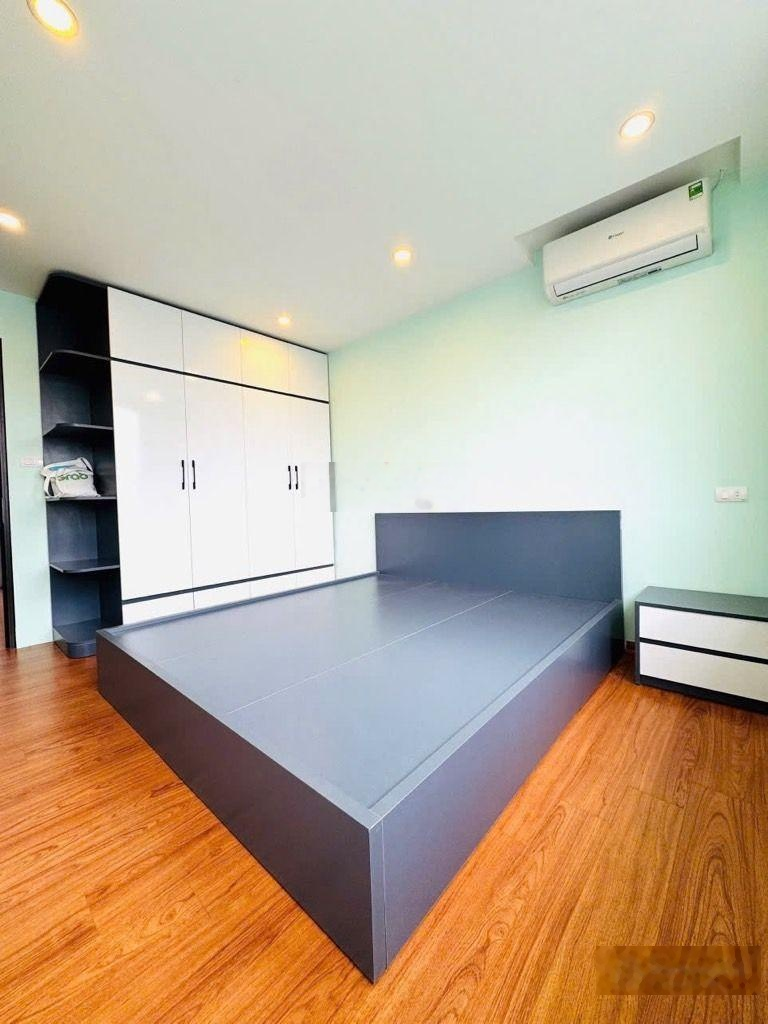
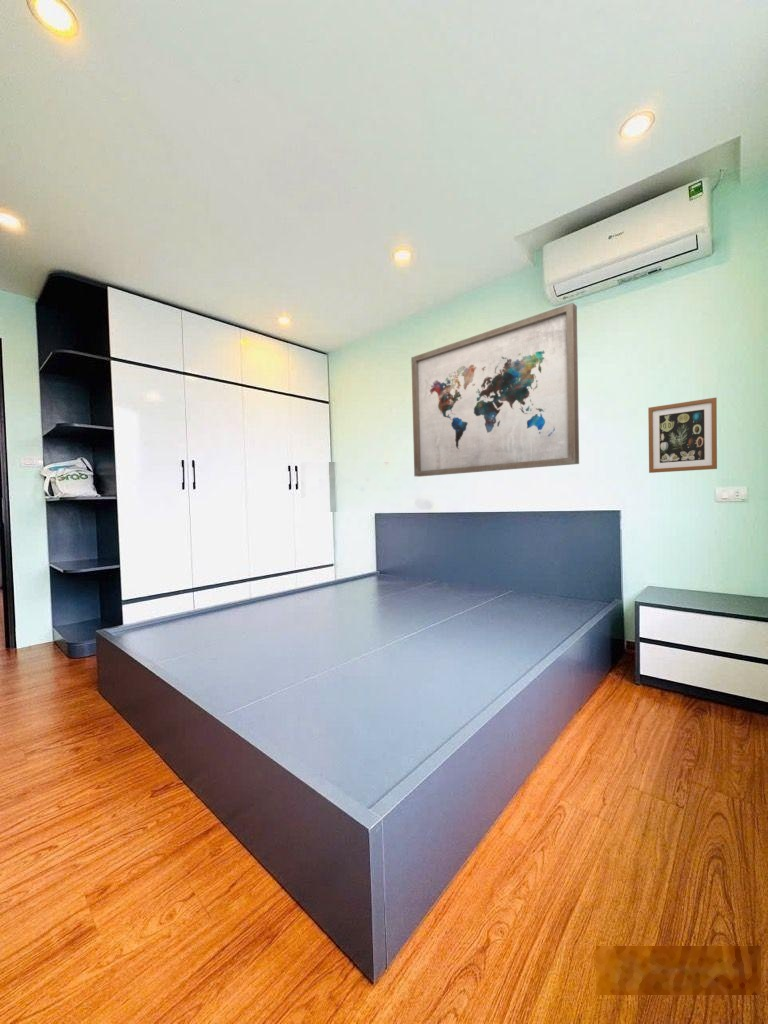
+ wall art [647,397,718,474]
+ wall art [410,302,580,478]
